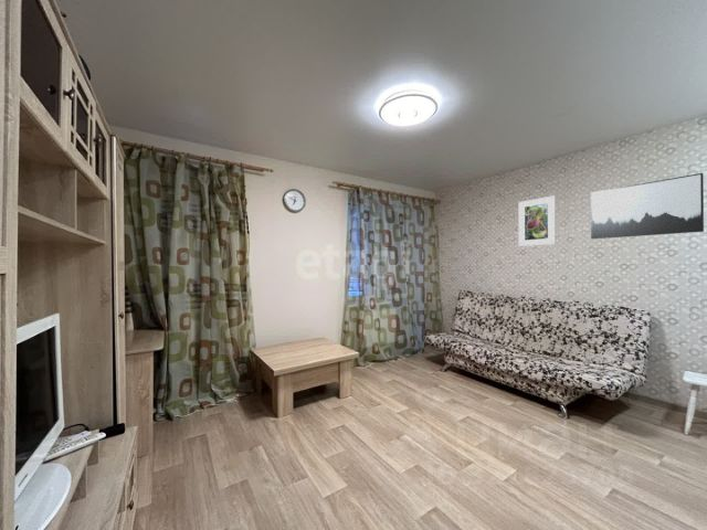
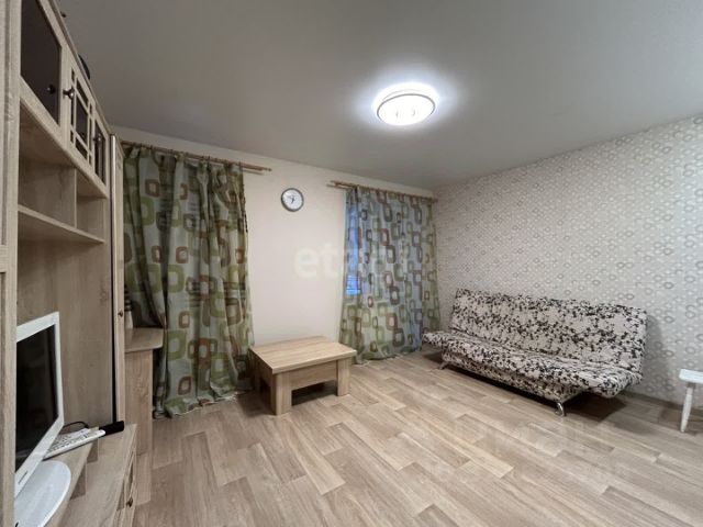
- wall art [590,172,705,240]
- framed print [517,194,557,247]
